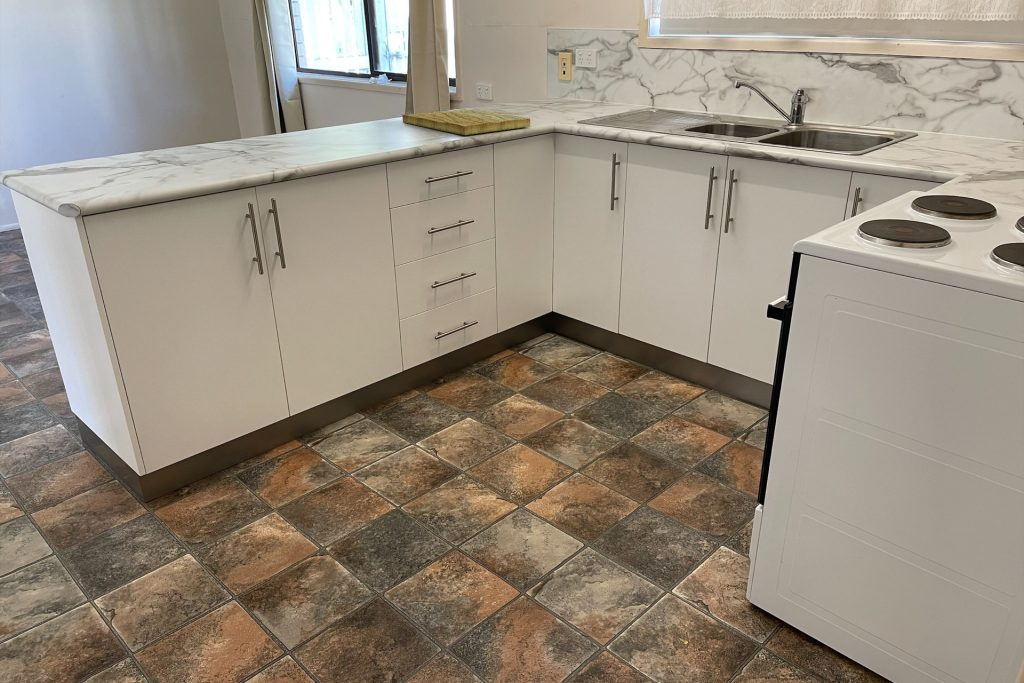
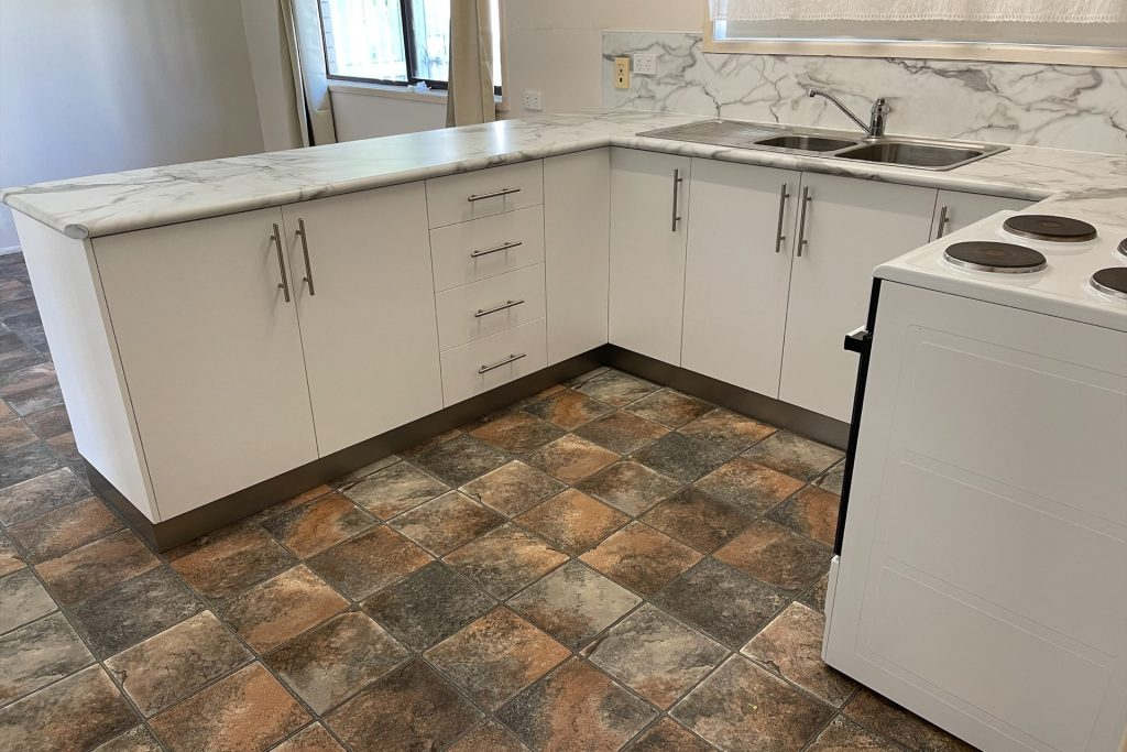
- cutting board [401,108,531,136]
